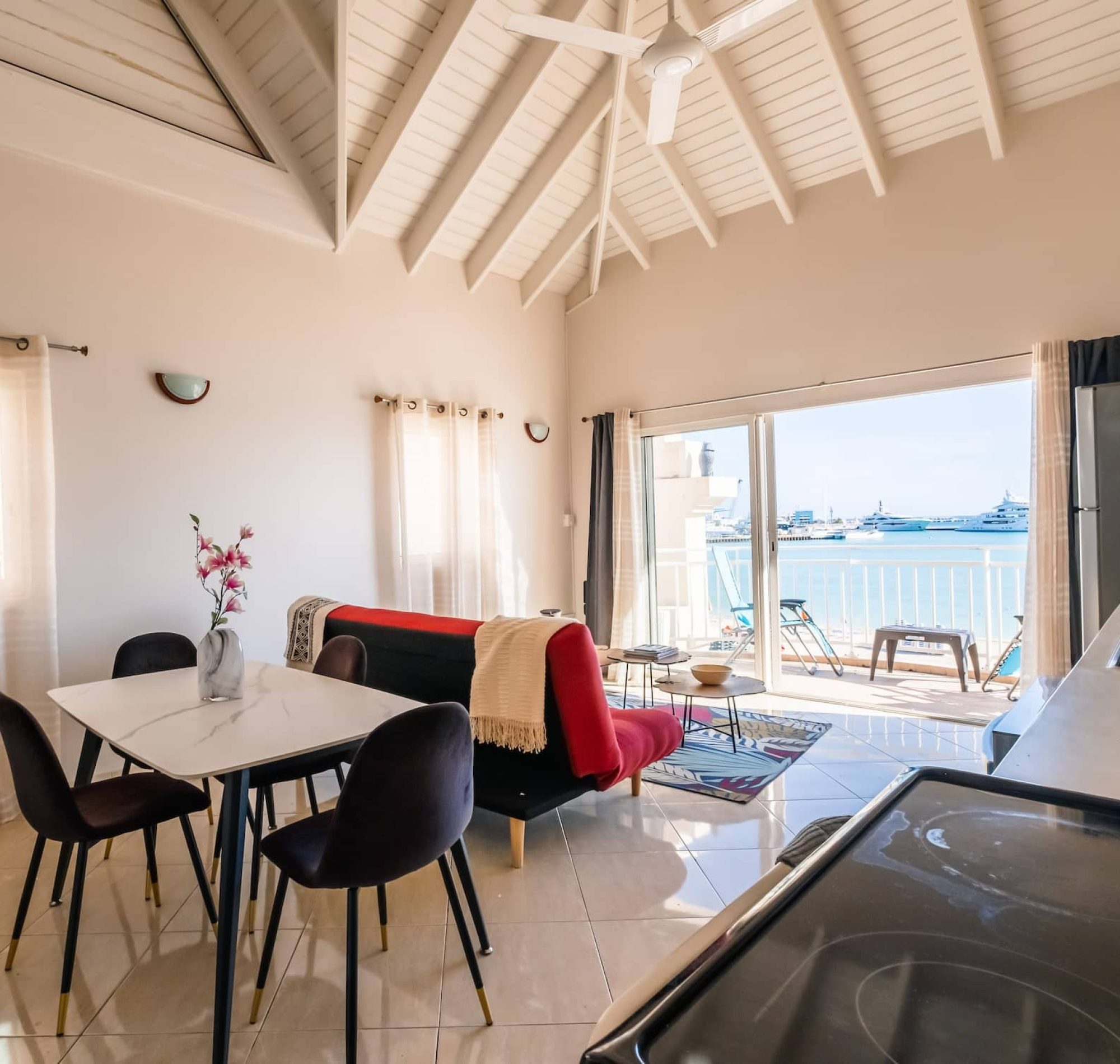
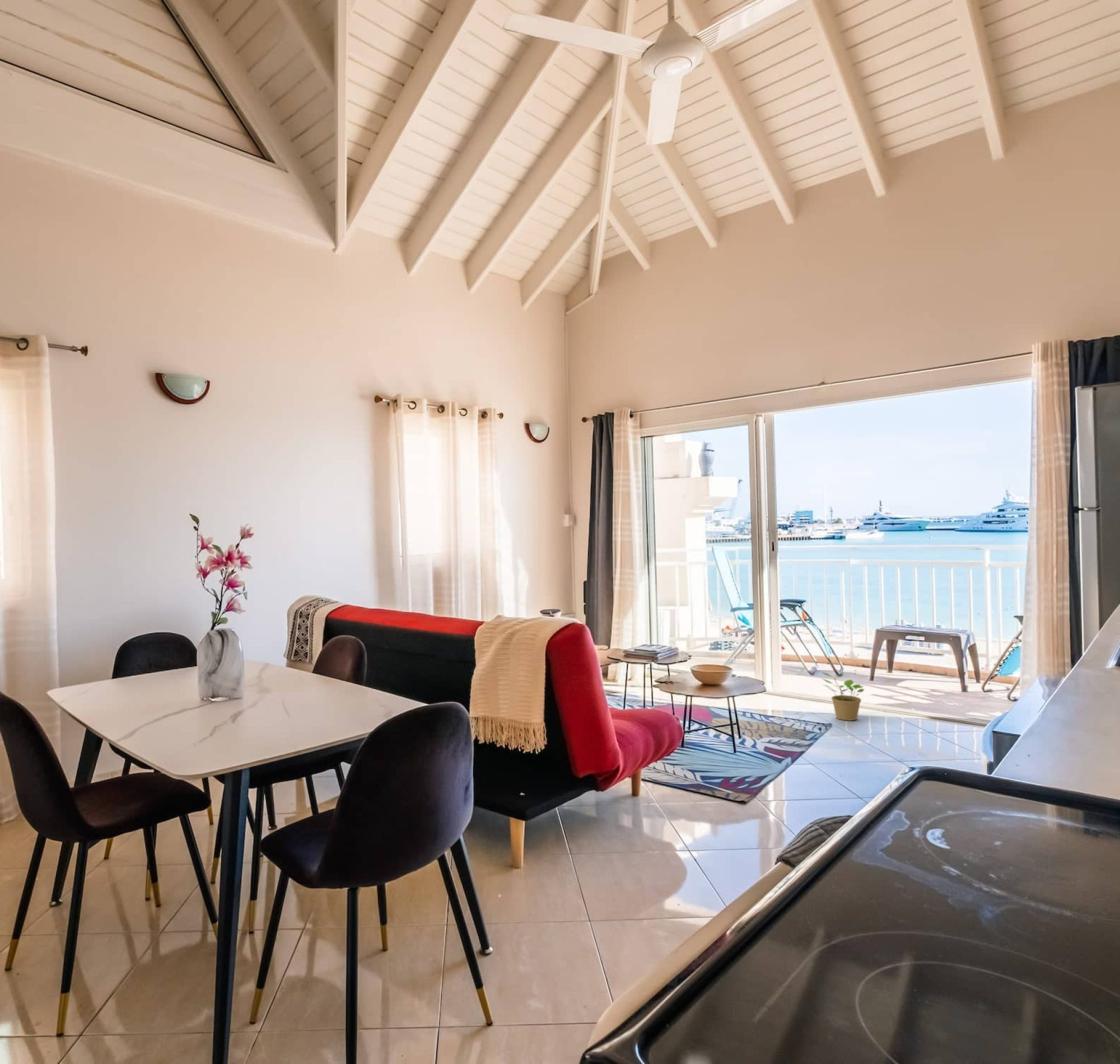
+ potted plant [822,671,865,721]
